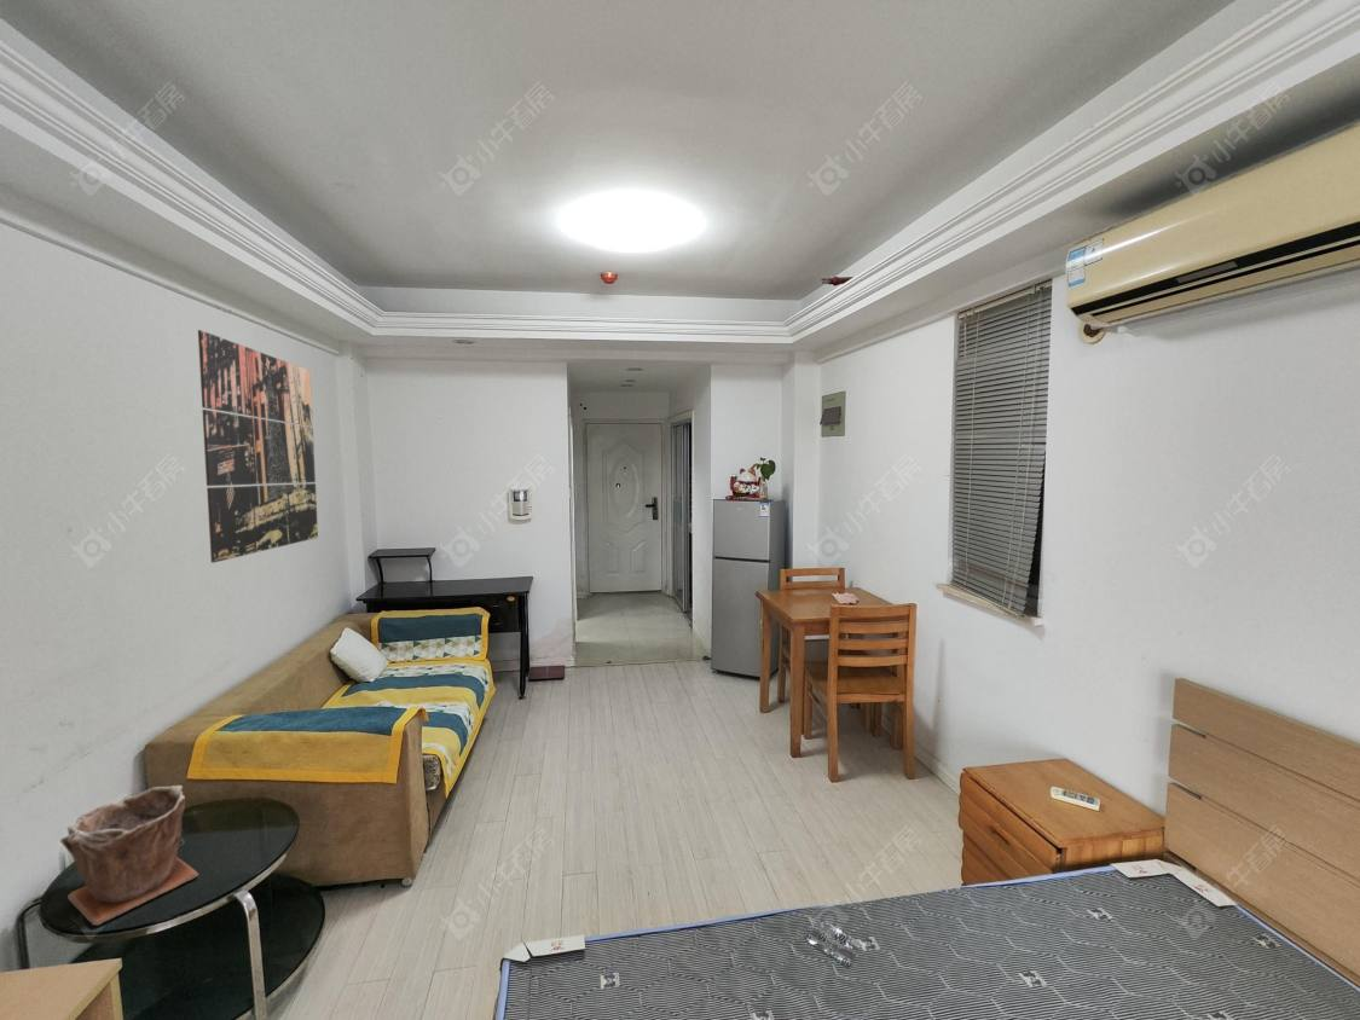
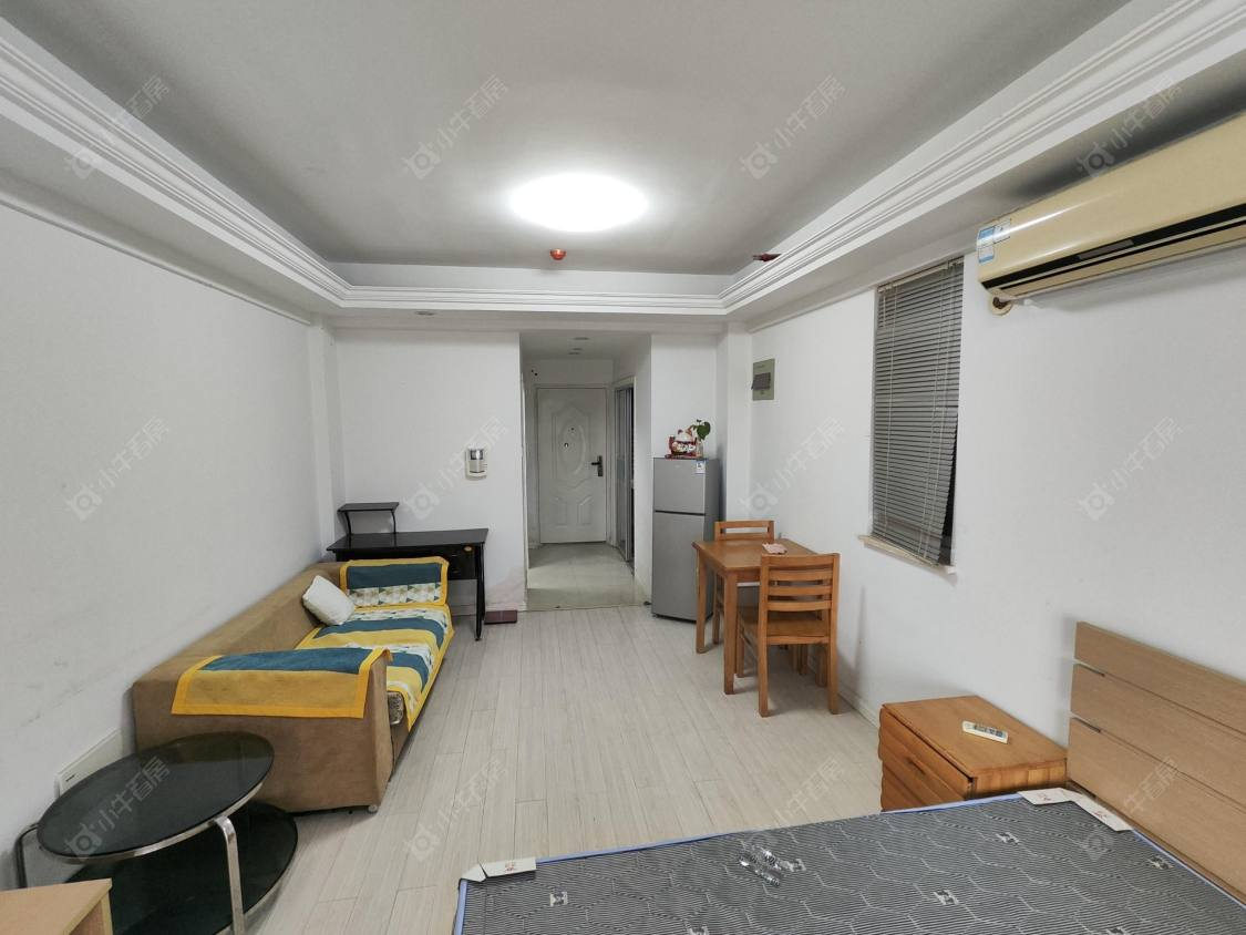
- wall art [197,329,319,564]
- plant pot [59,784,199,927]
